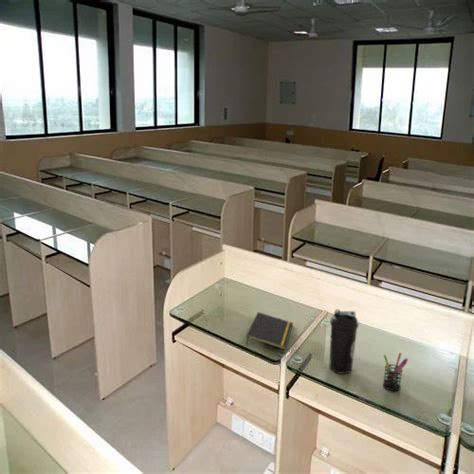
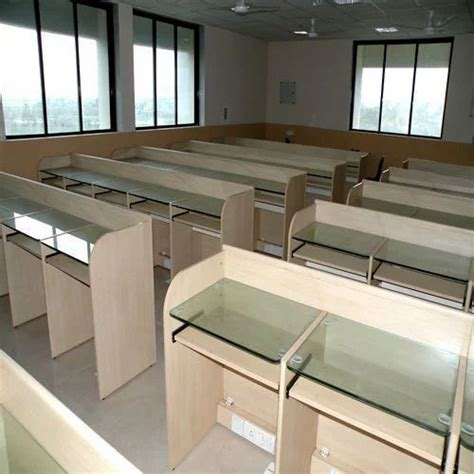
- water bottle [328,308,360,375]
- notepad [245,311,294,351]
- pen holder [382,352,409,392]
